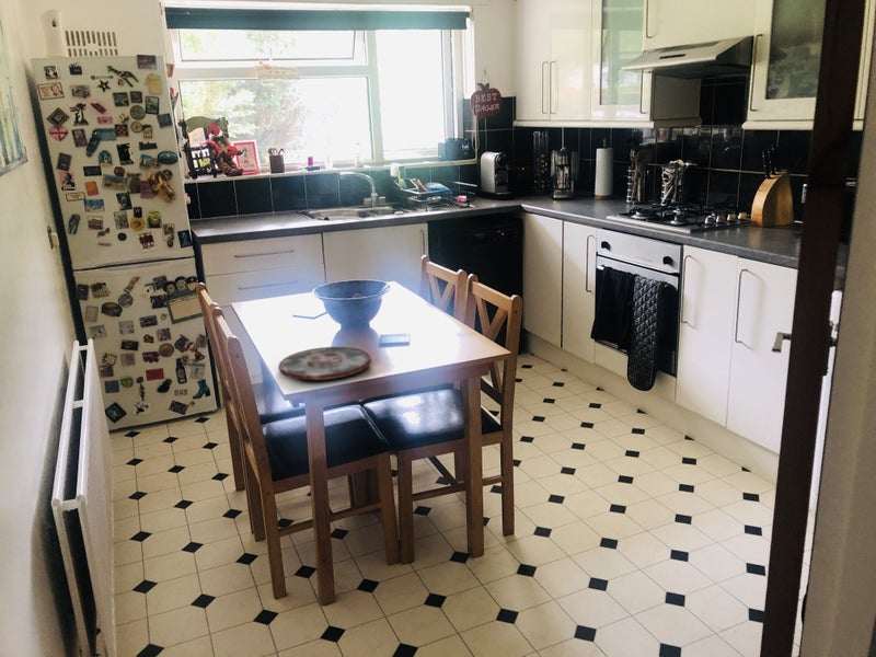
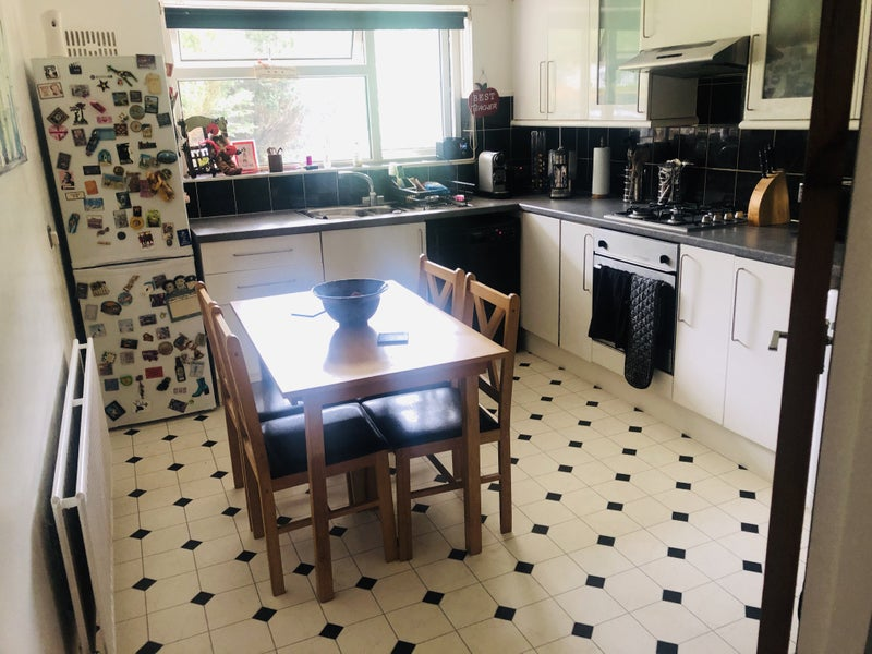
- plate [277,346,372,381]
